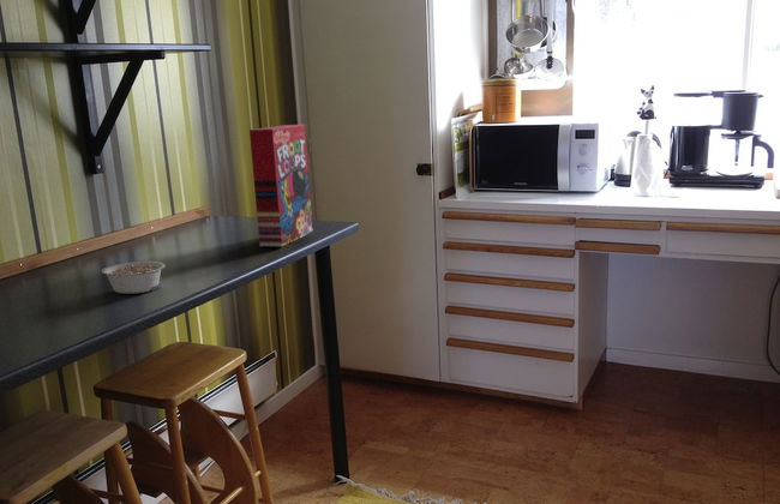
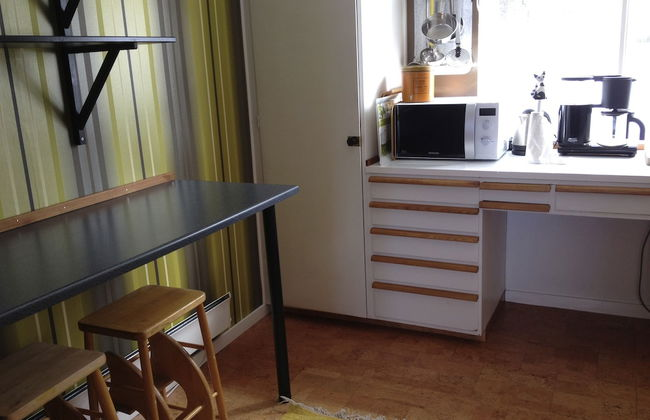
- legume [101,260,167,295]
- cereal box [248,124,313,247]
